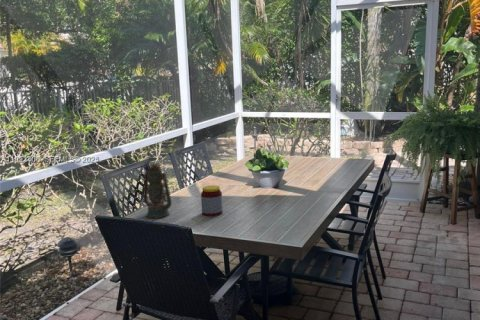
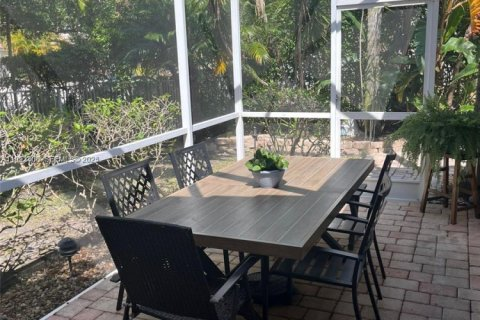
- lantern [138,163,172,219]
- jar [200,184,224,217]
